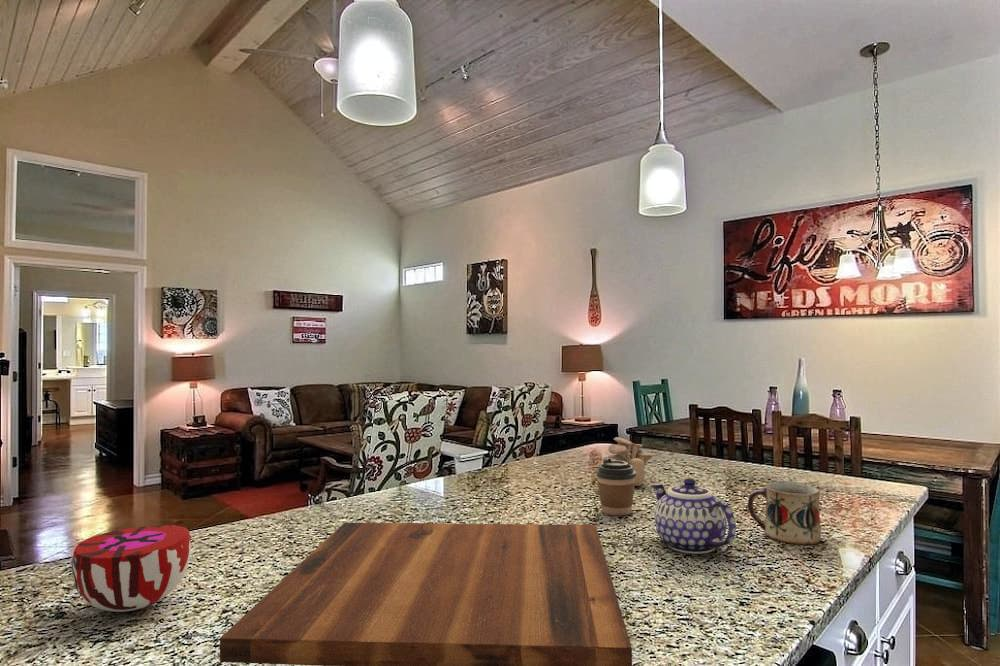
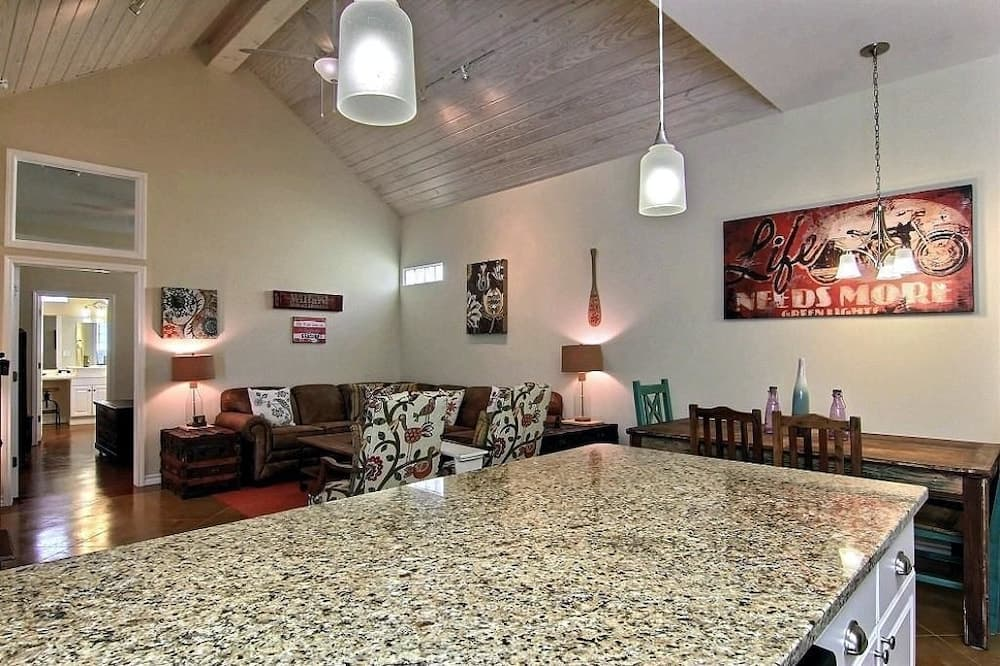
- cutting board [219,522,633,666]
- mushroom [607,436,657,487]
- teapot [651,477,737,555]
- decorative bowl [71,524,192,613]
- mug [747,480,822,546]
- coffee cup [595,457,636,517]
